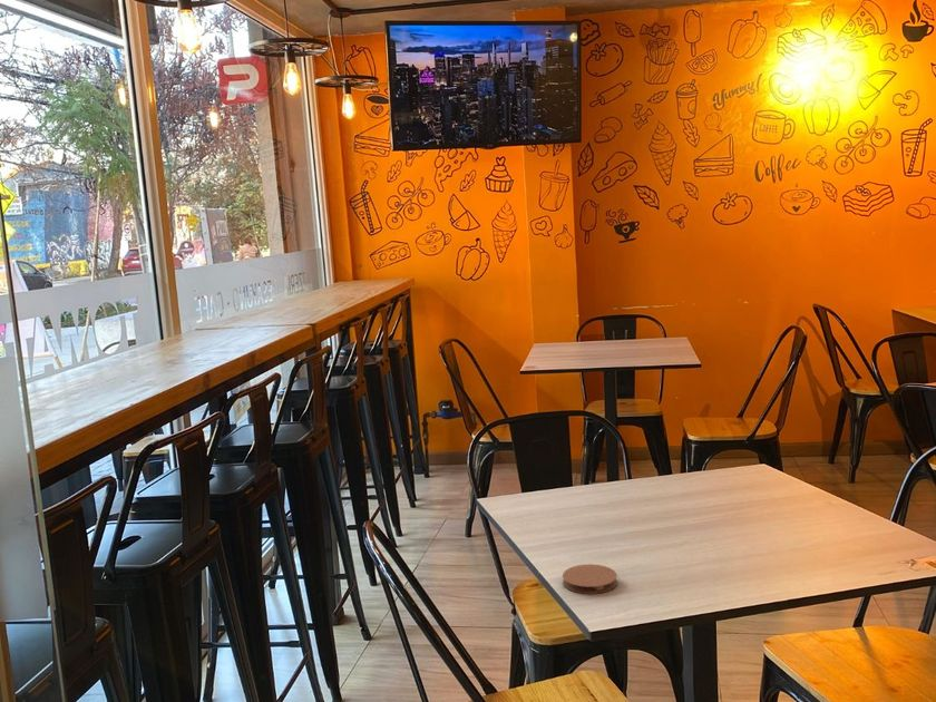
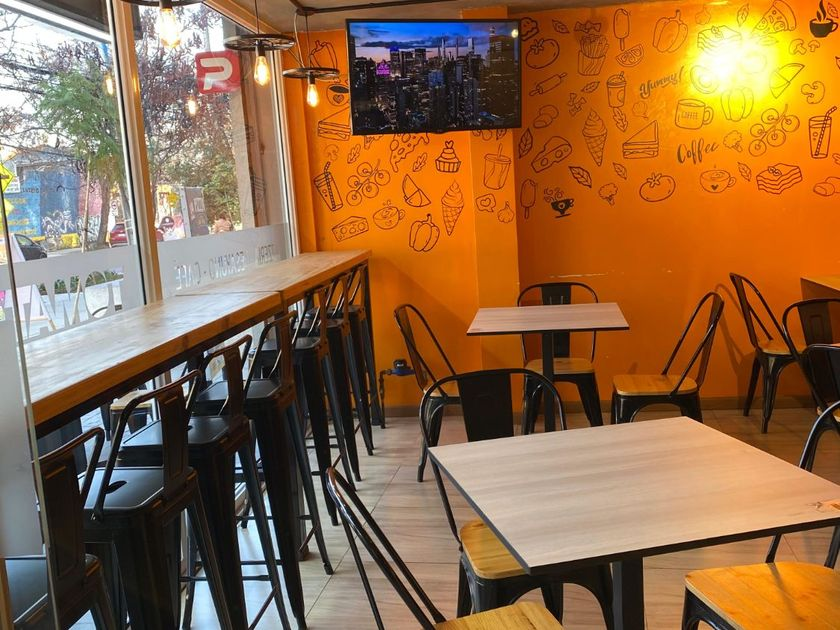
- coaster [562,563,618,595]
